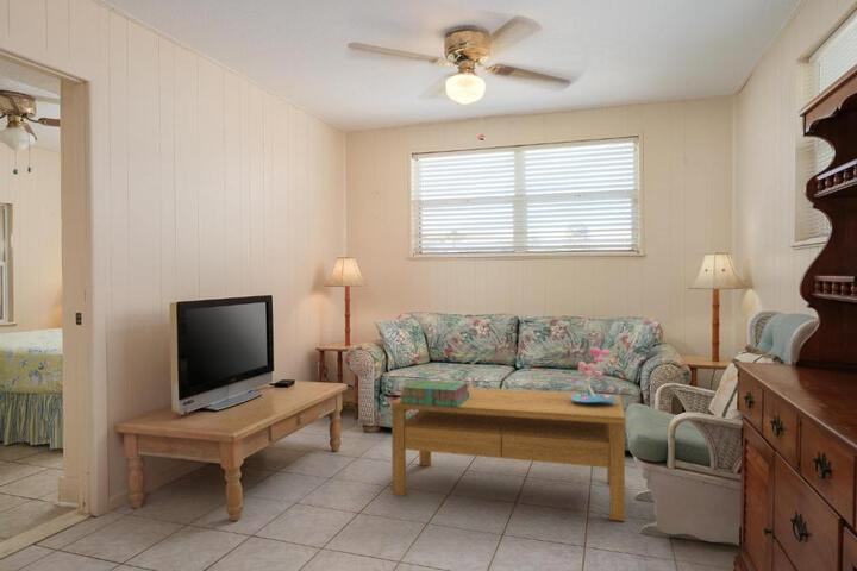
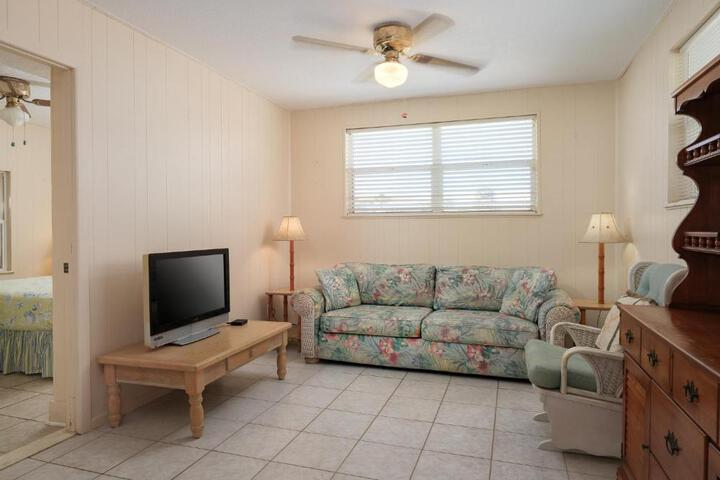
- decorative tree [570,346,618,402]
- coffee table [390,385,626,522]
- stack of books [399,378,469,407]
